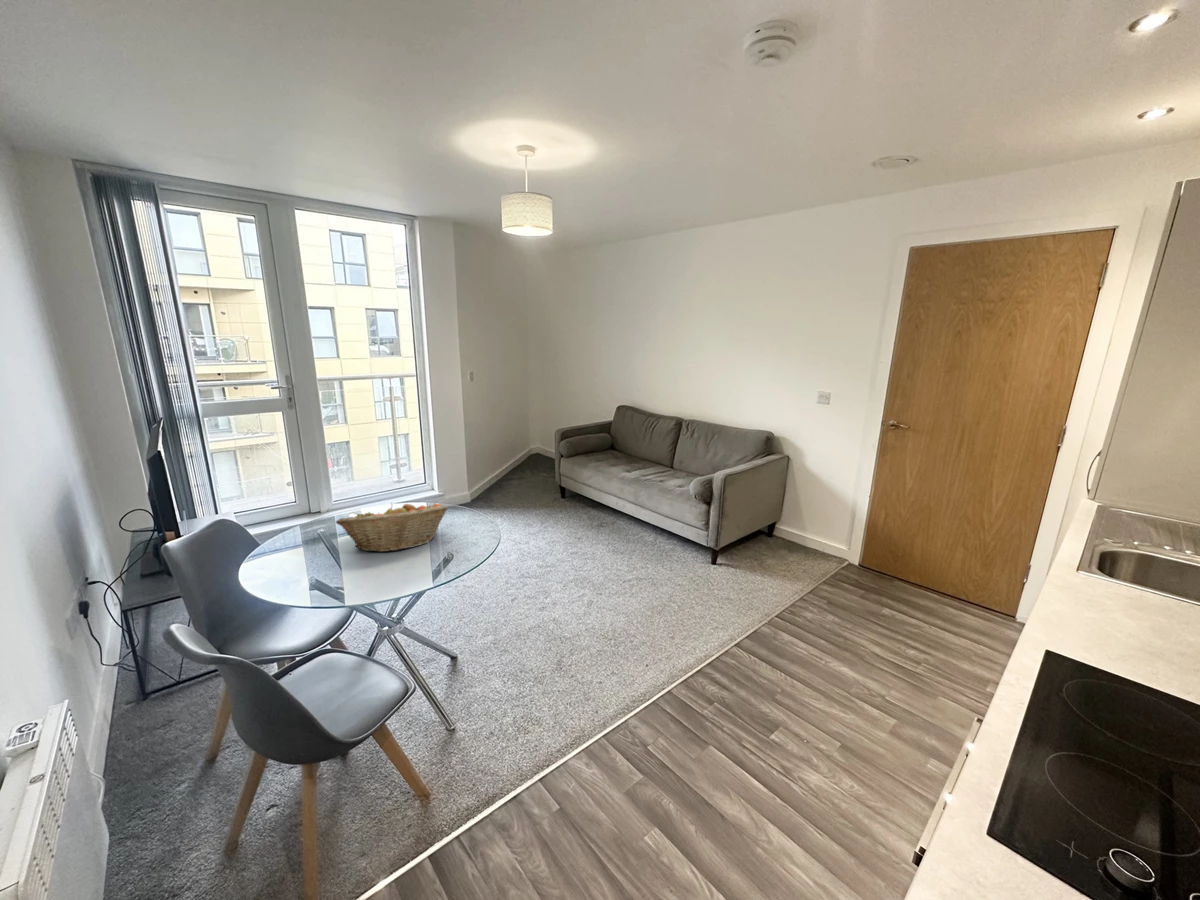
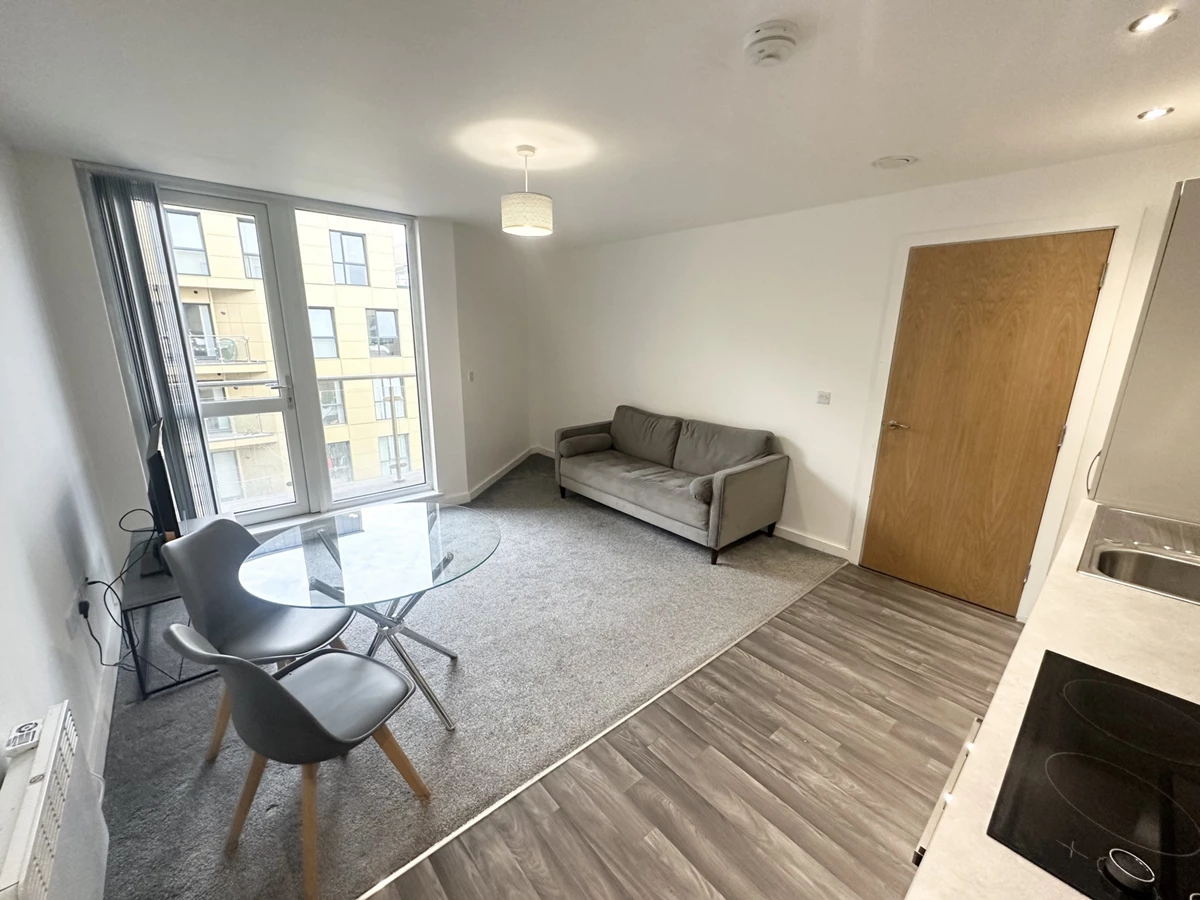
- fruit basket [335,502,449,553]
